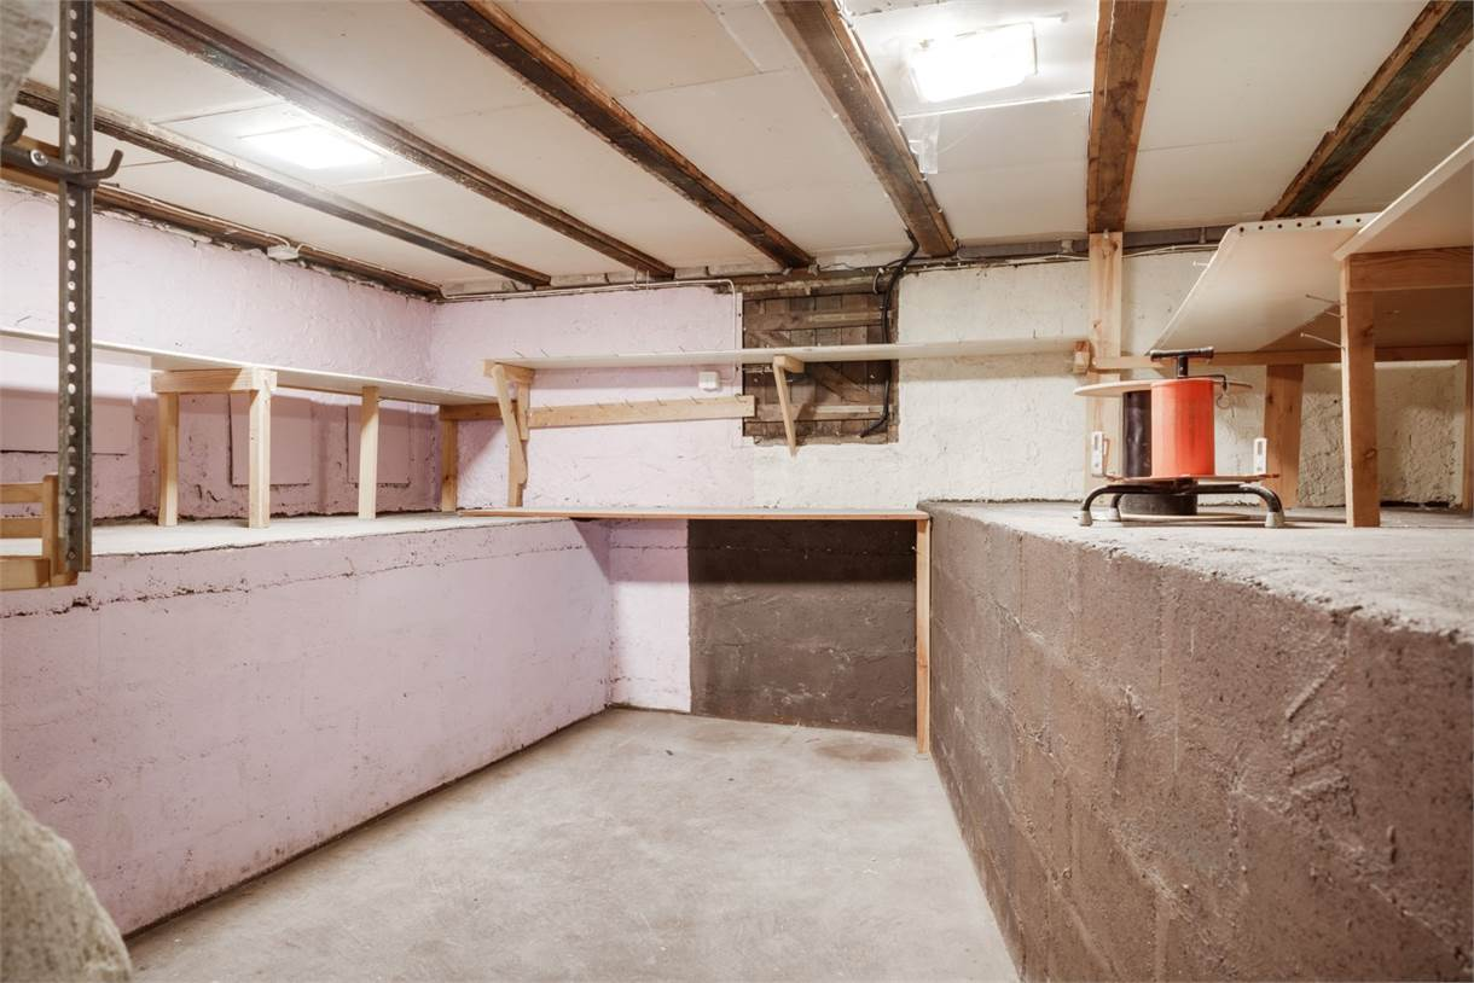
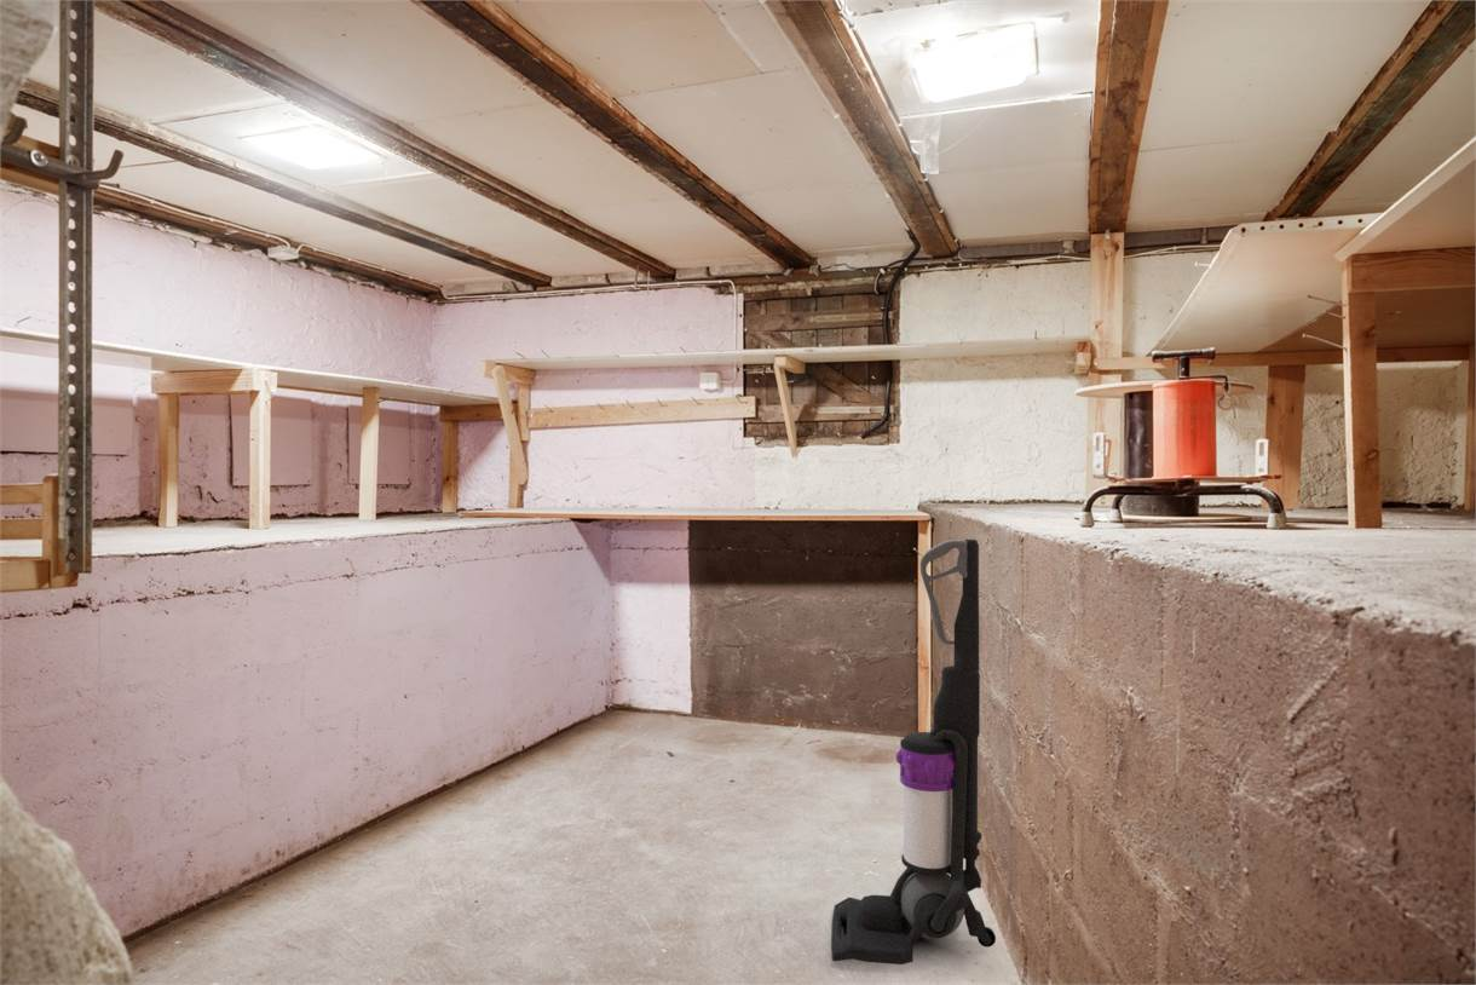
+ vacuum cleaner [831,538,997,966]
